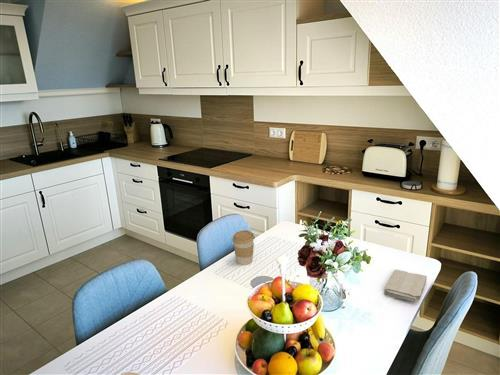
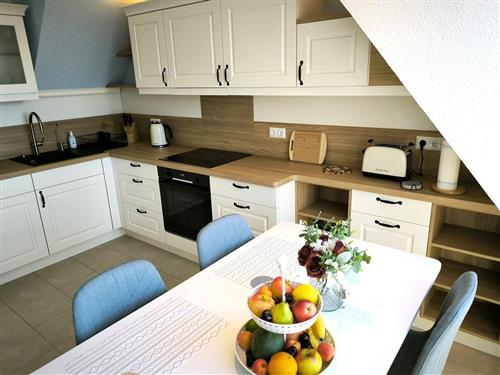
- washcloth [383,268,428,303]
- coffee cup [231,229,255,266]
